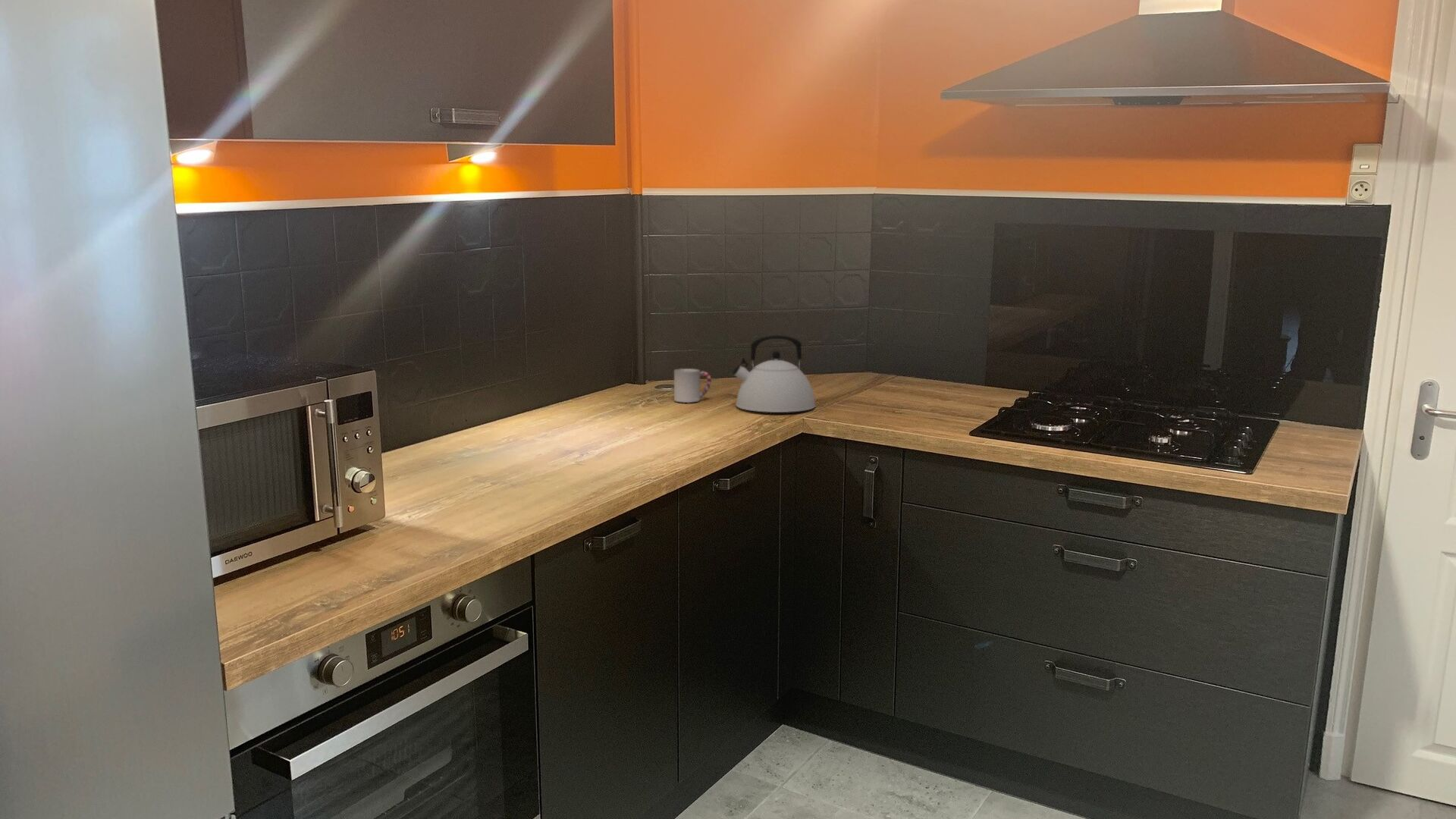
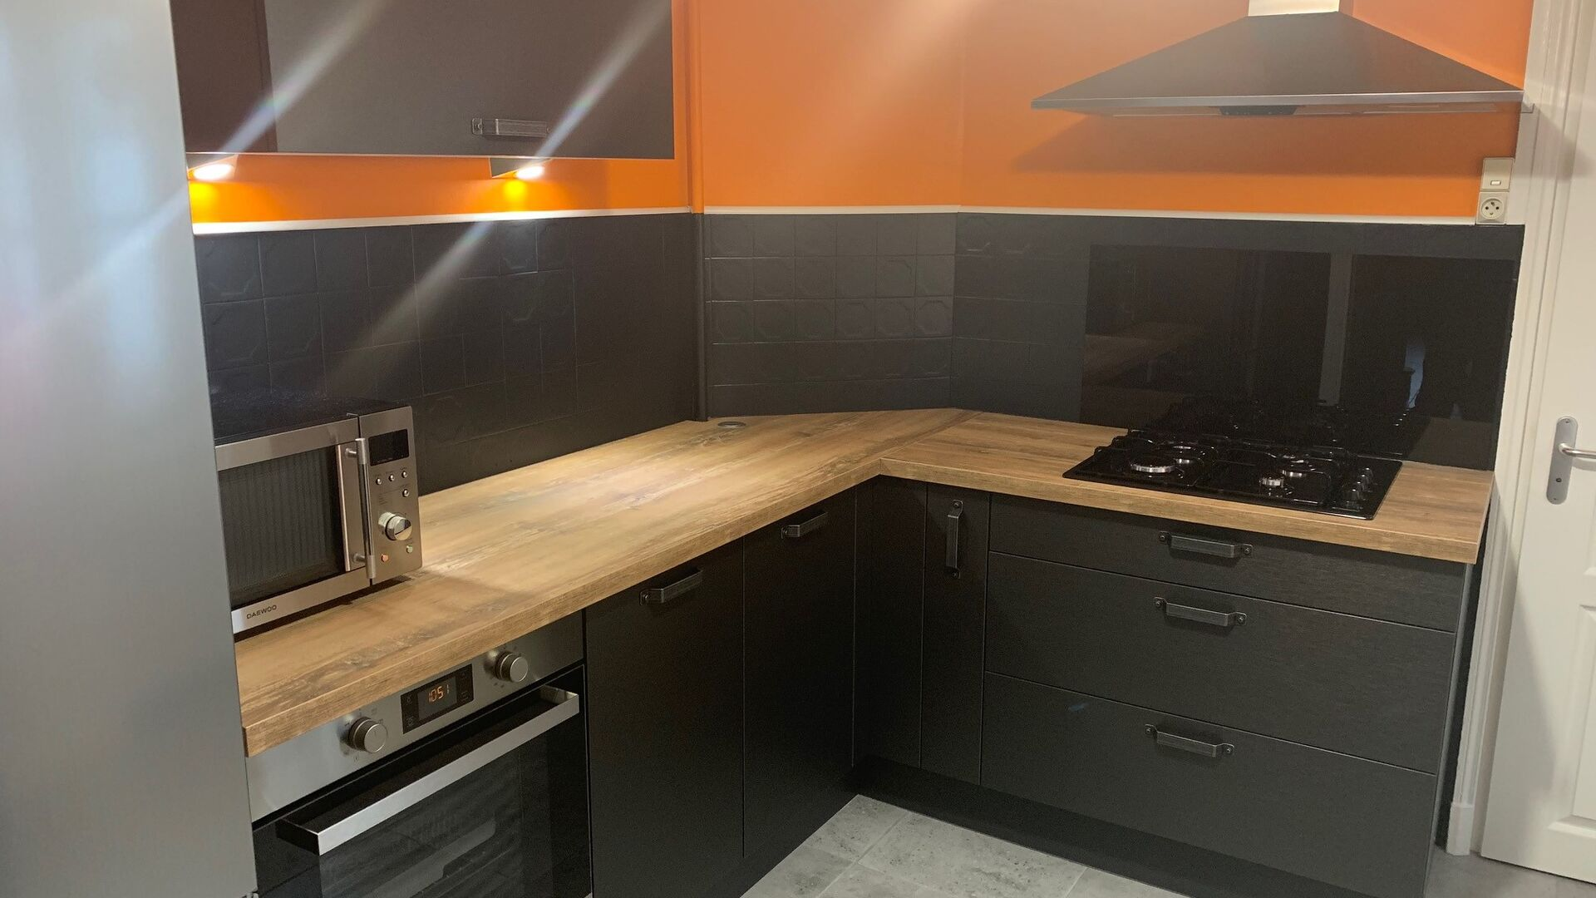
- cup [673,368,712,403]
- kettle [732,334,816,413]
